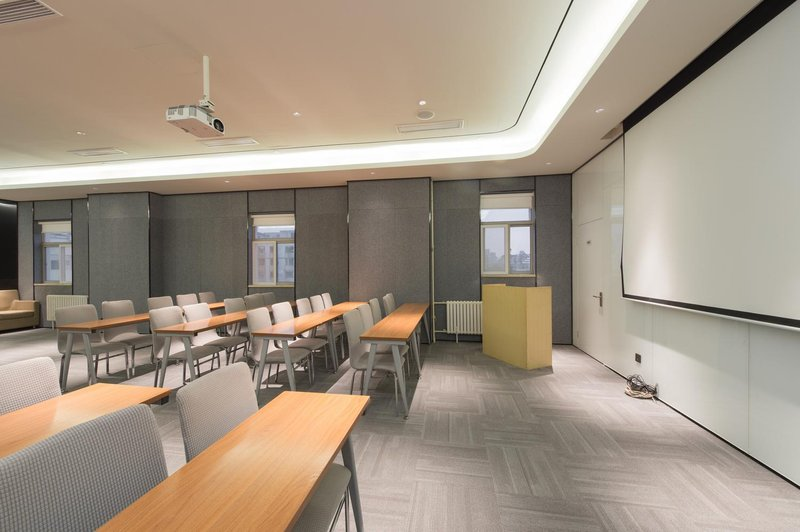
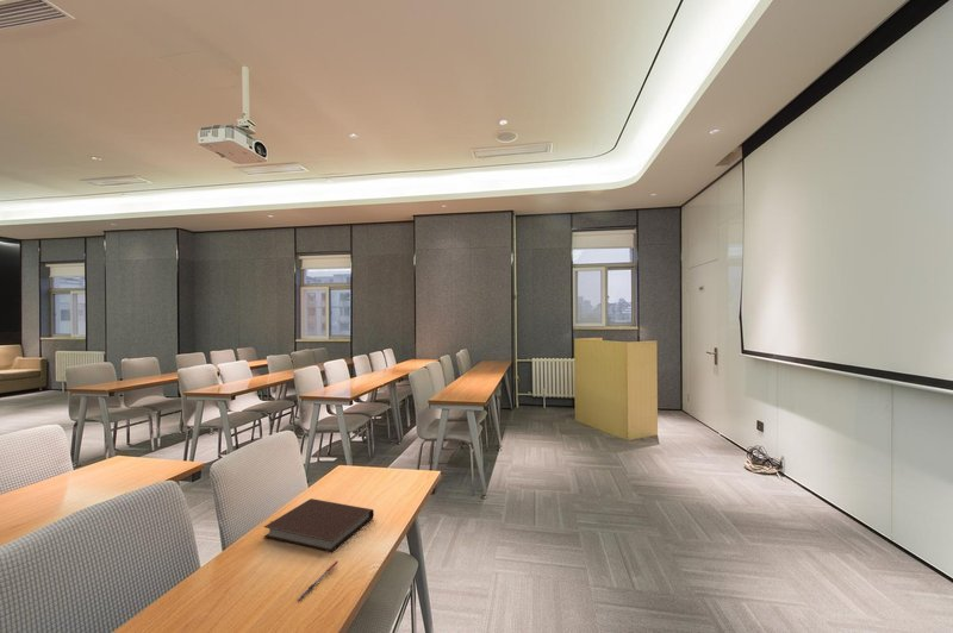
+ pen [297,559,338,601]
+ notebook [263,497,375,553]
